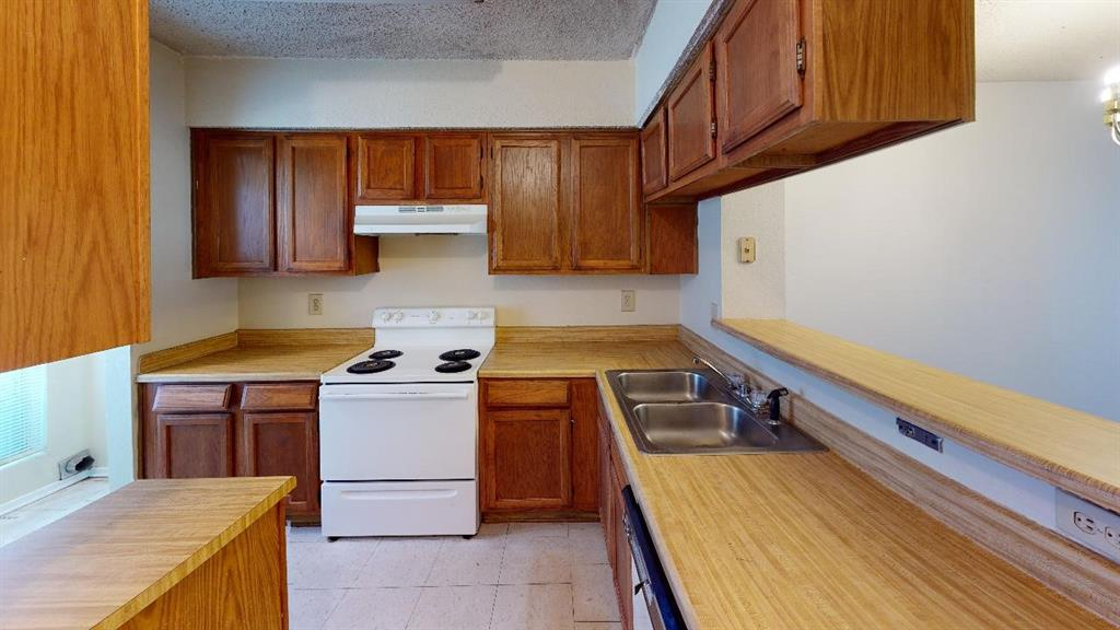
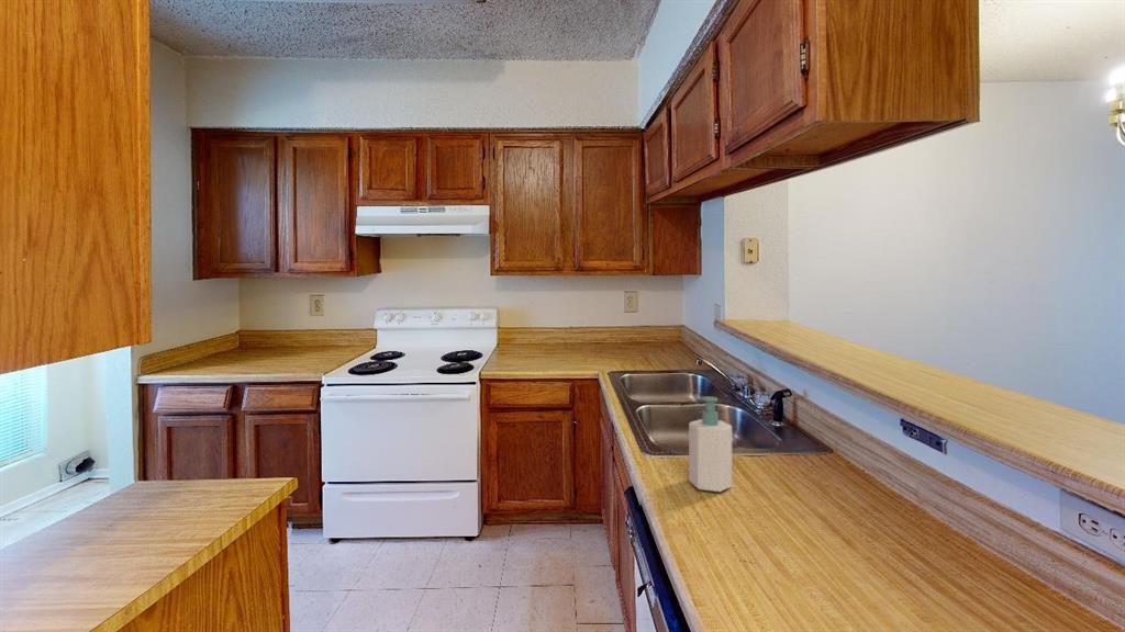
+ soap bottle [688,395,733,493]
